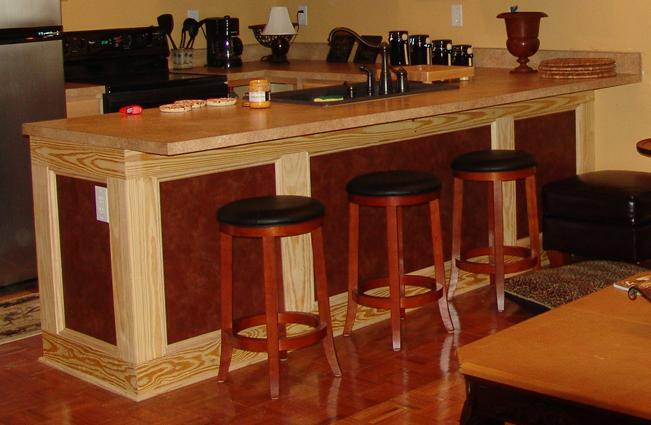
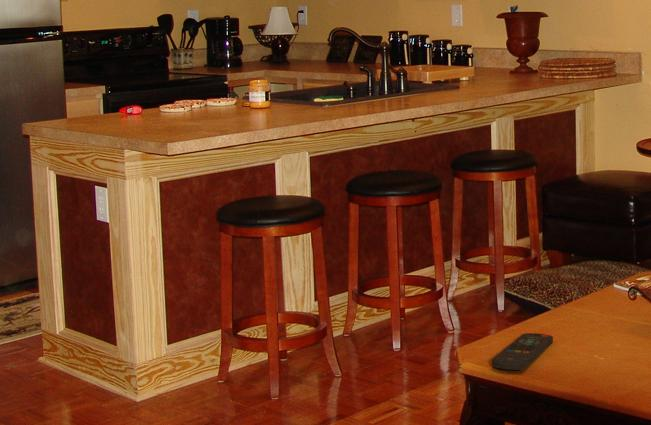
+ remote control [491,332,554,371]
